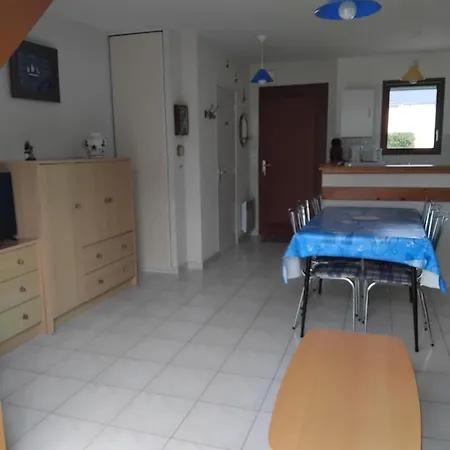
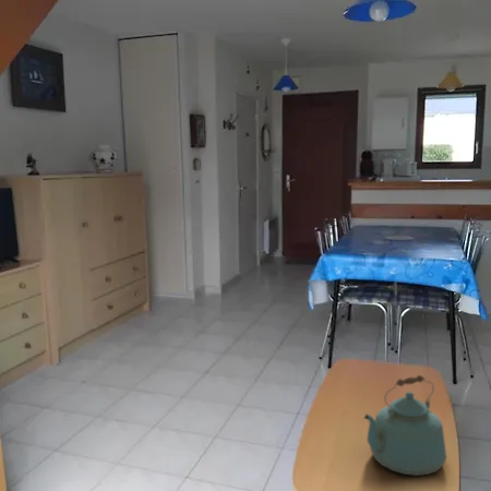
+ kettle [363,374,447,477]
